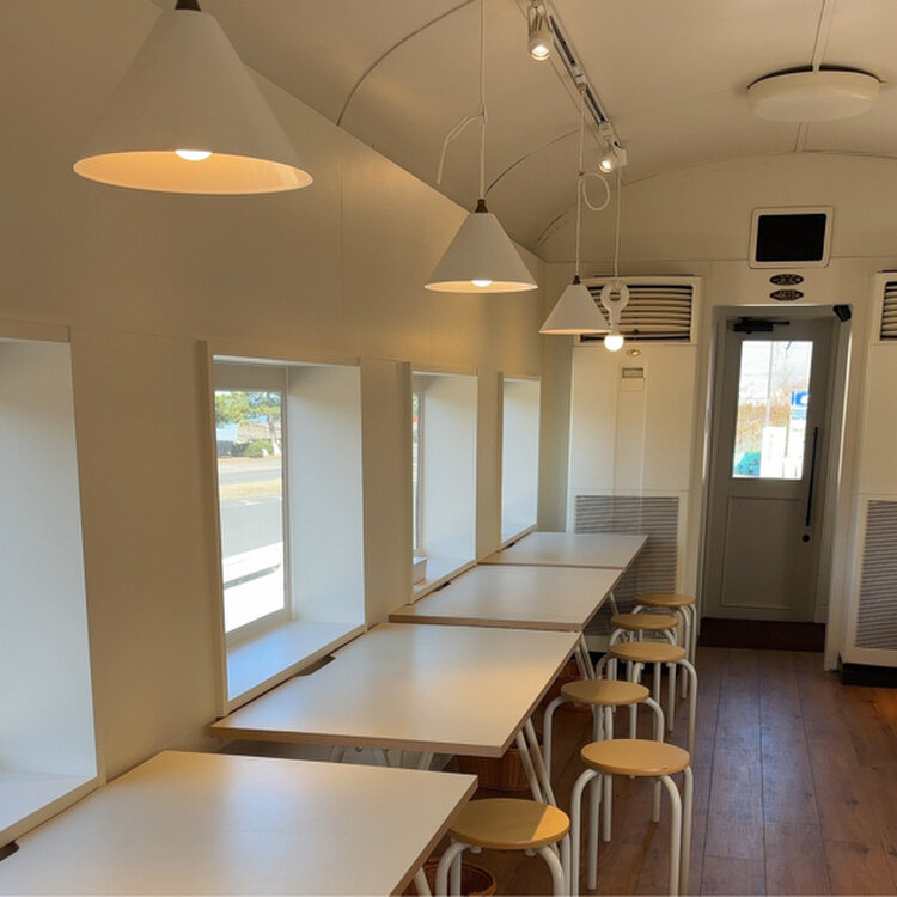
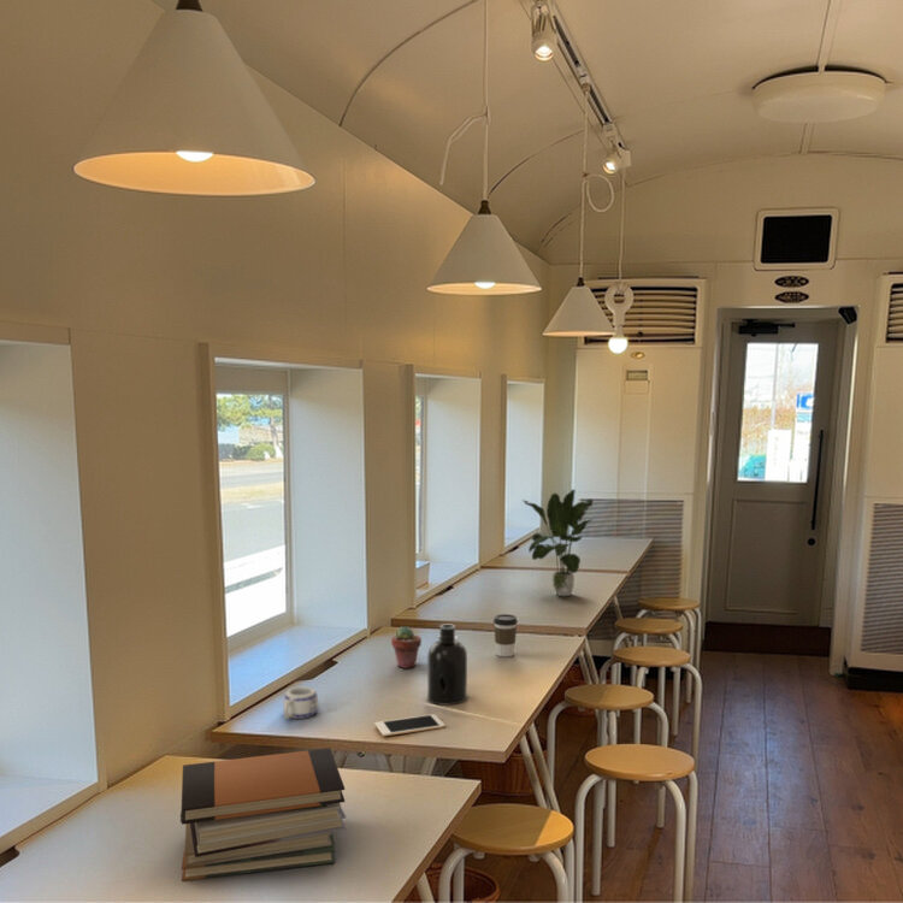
+ potted succulent [390,625,423,669]
+ bottle [426,624,468,707]
+ book stack [179,746,347,883]
+ potted plant [520,488,595,597]
+ mug [282,685,320,720]
+ coffee cup [492,613,519,657]
+ cell phone [374,713,447,738]
